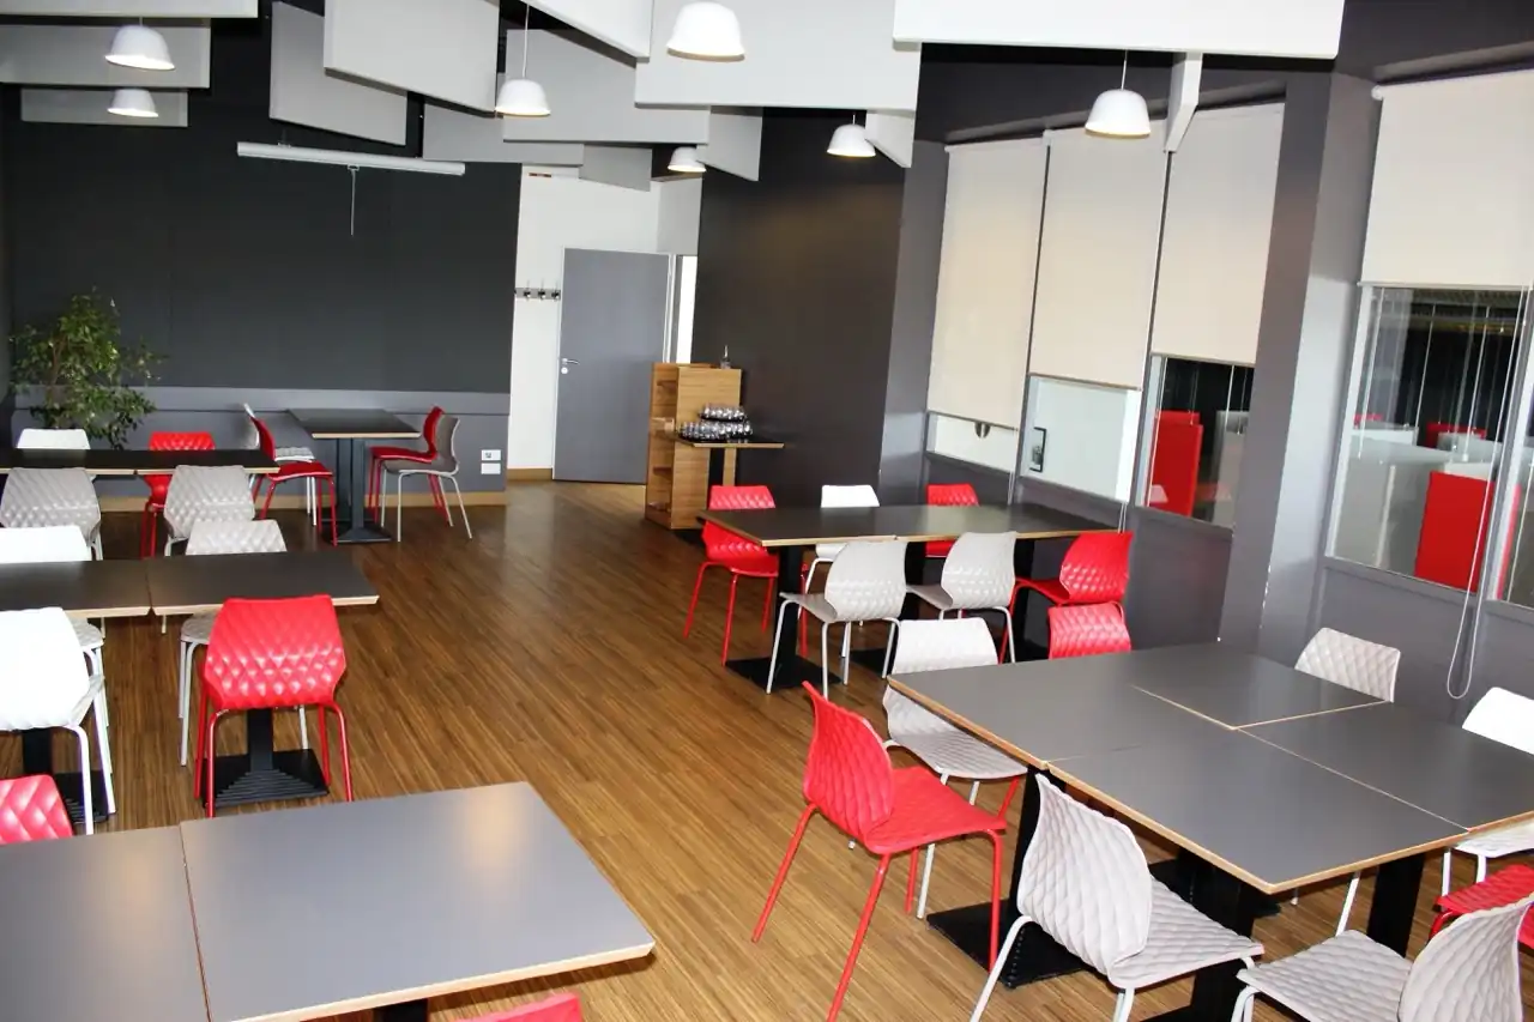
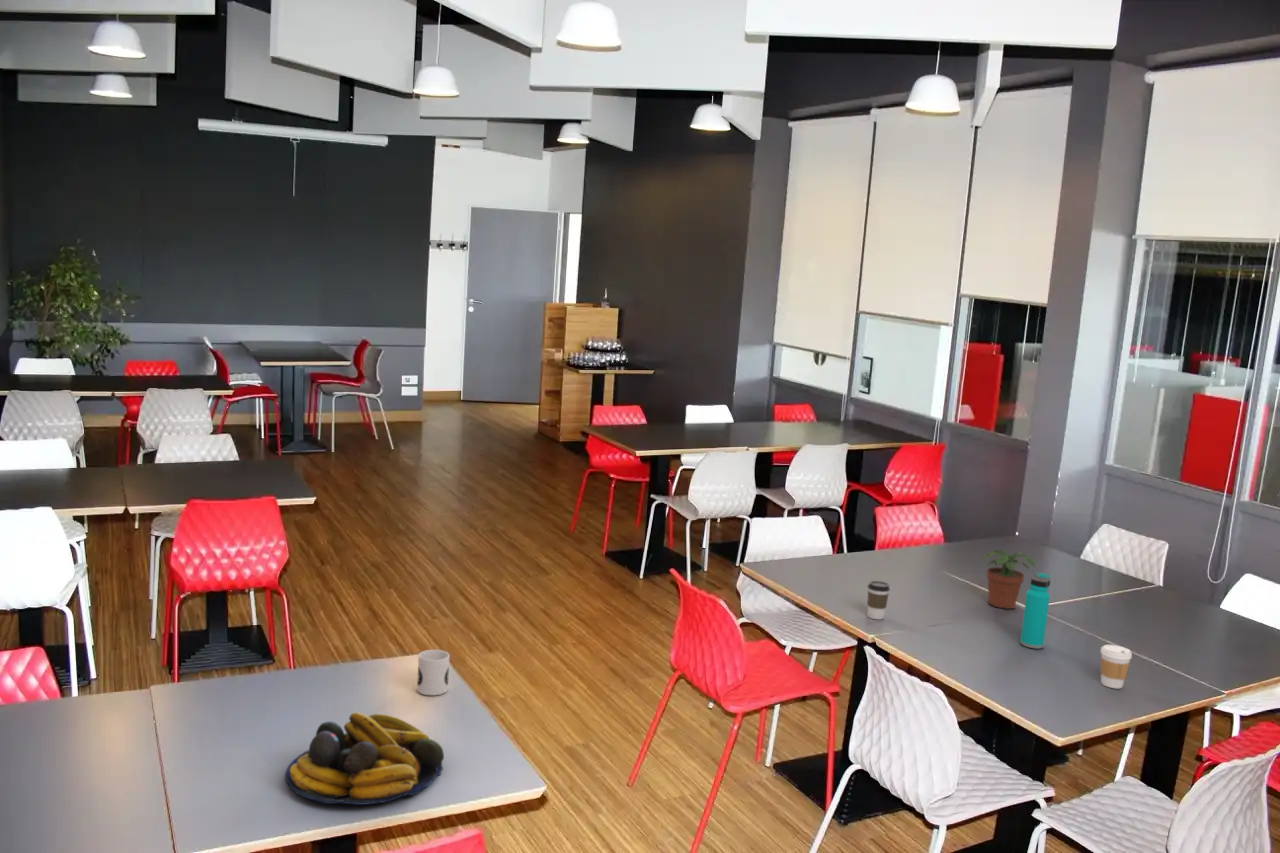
+ fruit bowl [284,711,445,806]
+ coffee cup [1099,644,1133,690]
+ potted plant [979,549,1037,610]
+ water bottle [1019,571,1051,650]
+ mug [416,649,451,696]
+ coffee cup [866,580,891,621]
